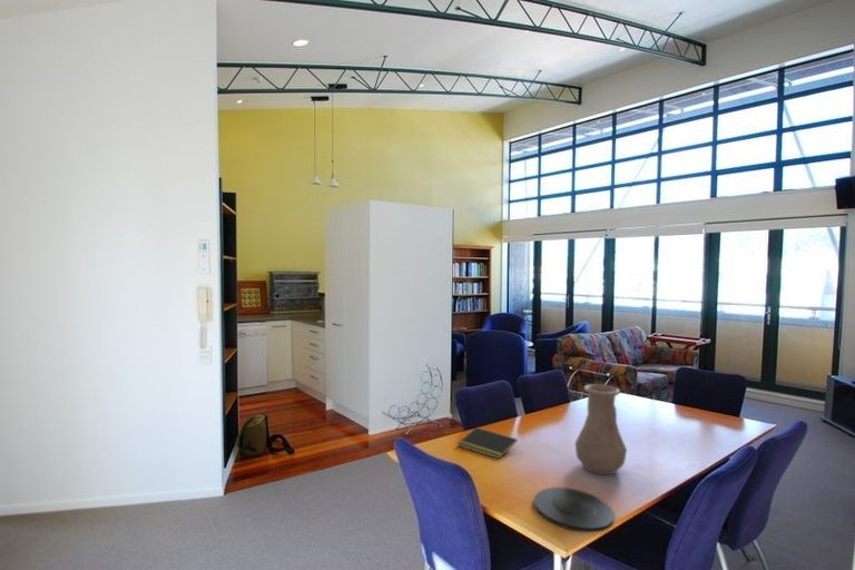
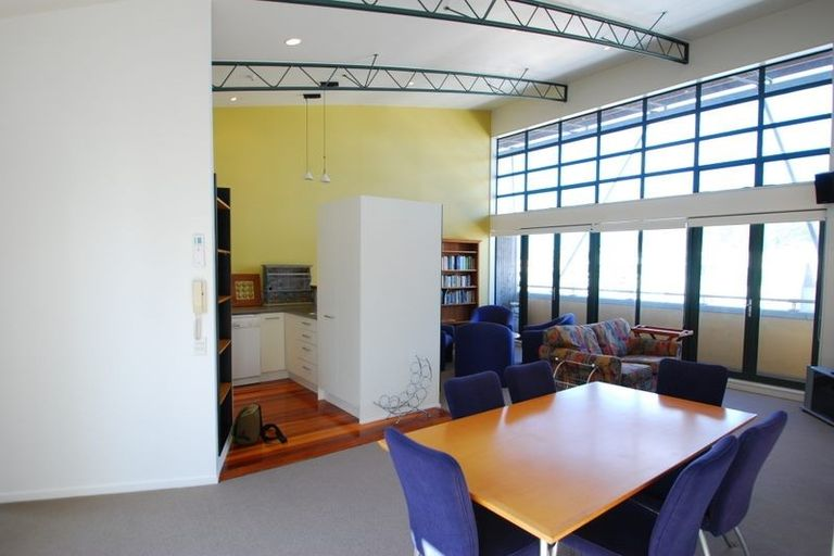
- notepad [458,426,518,460]
- vase [573,383,628,475]
- plate [533,487,616,533]
